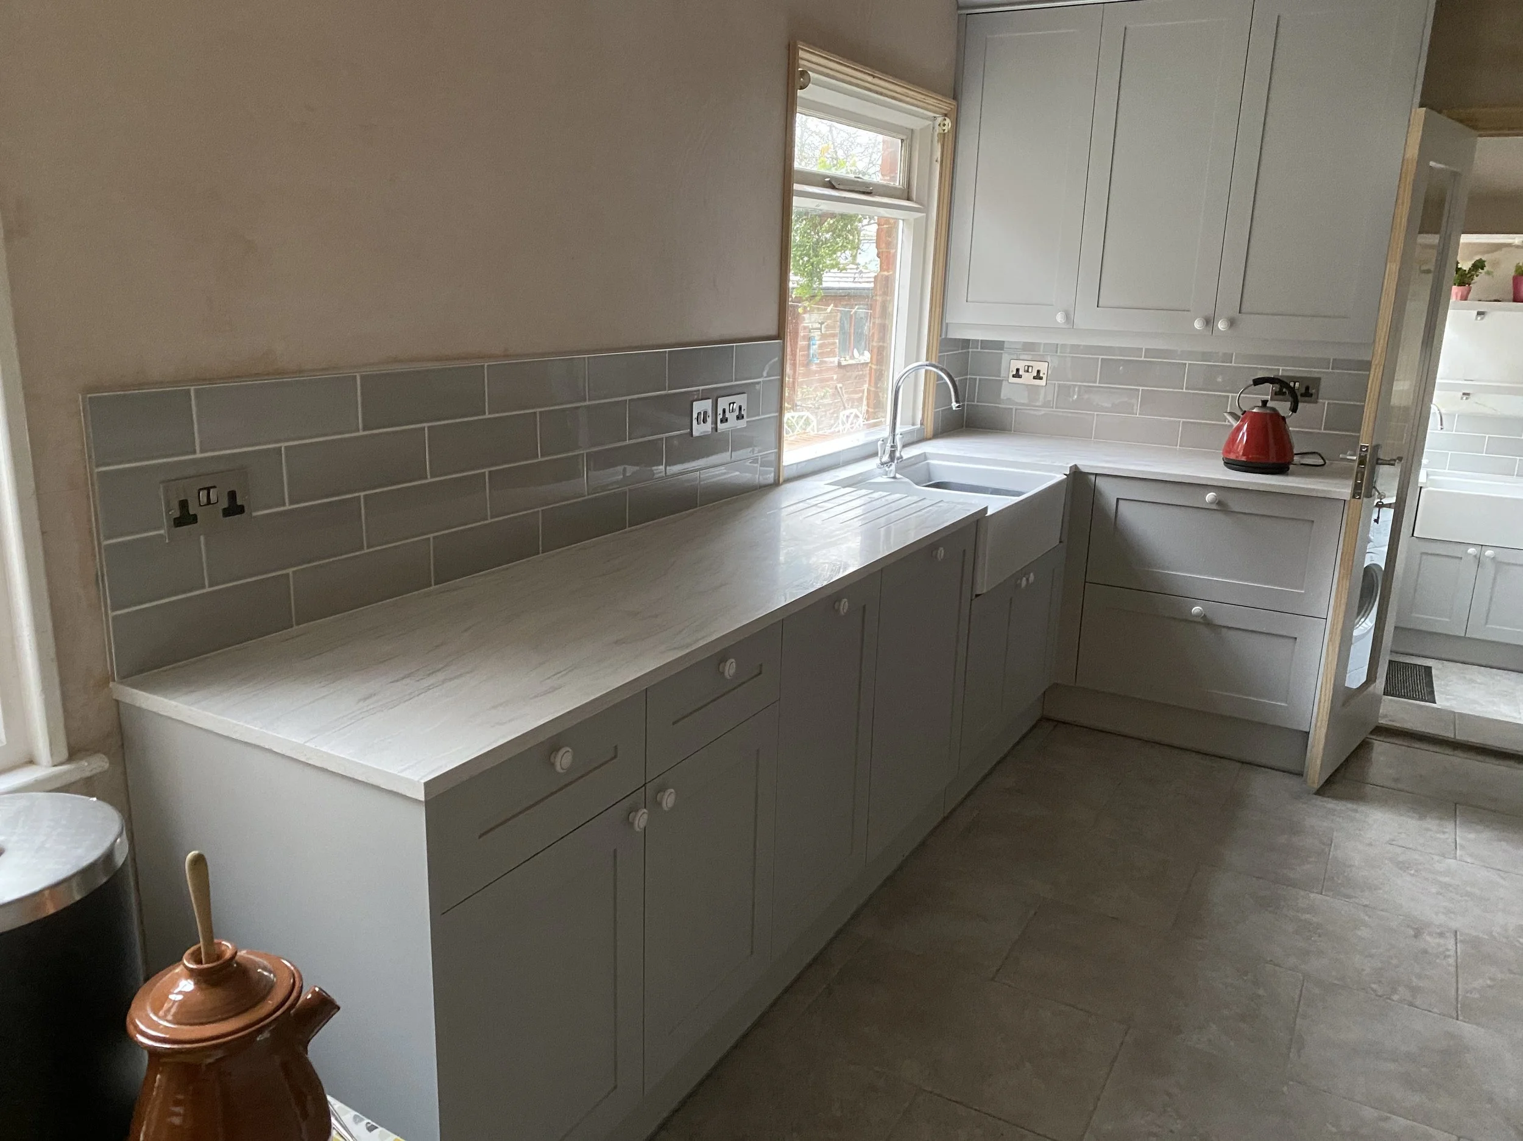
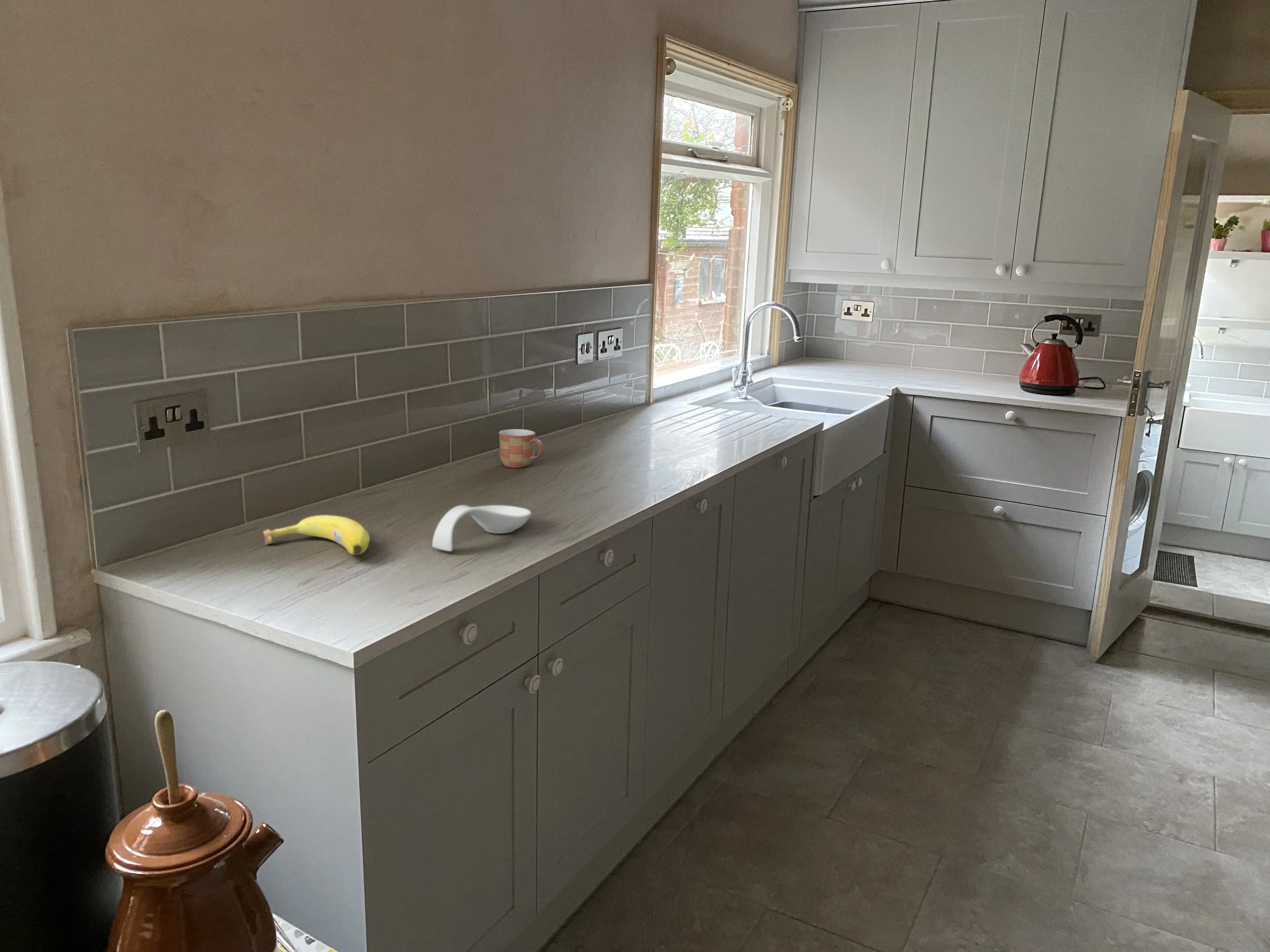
+ mug [498,429,544,468]
+ spoon rest [432,505,532,552]
+ fruit [263,514,370,555]
